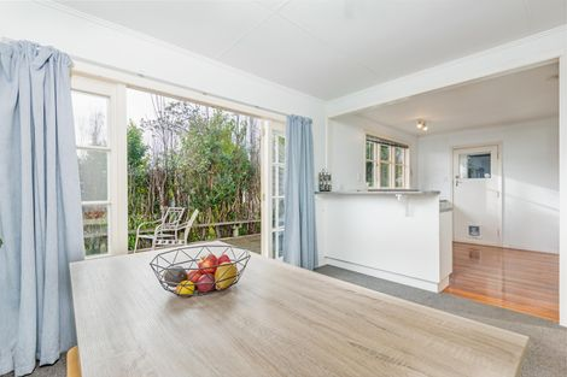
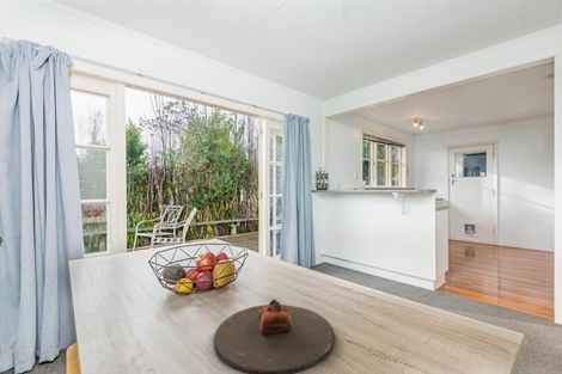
+ plate [213,299,336,374]
